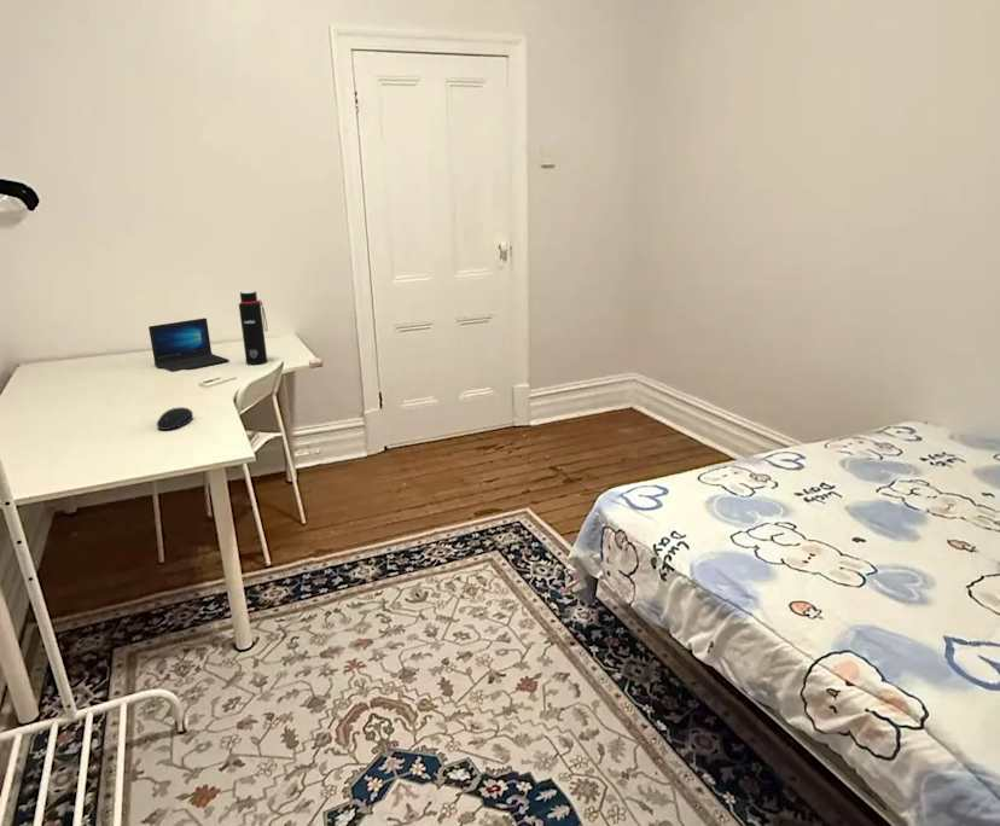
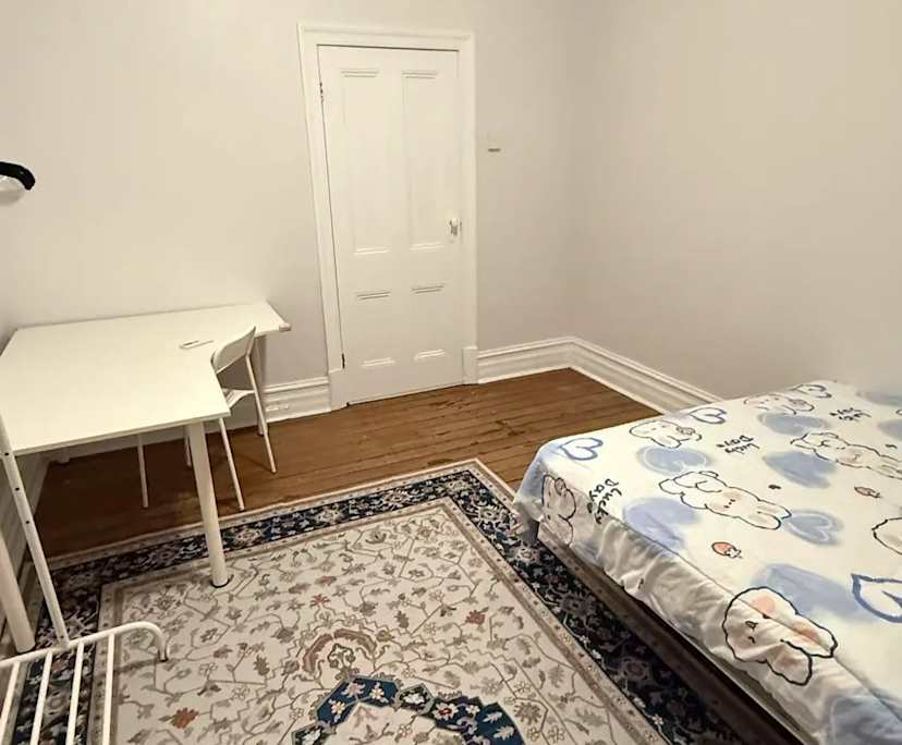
- computer mouse [156,406,194,431]
- water bottle [238,290,268,366]
- laptop [147,318,231,373]
